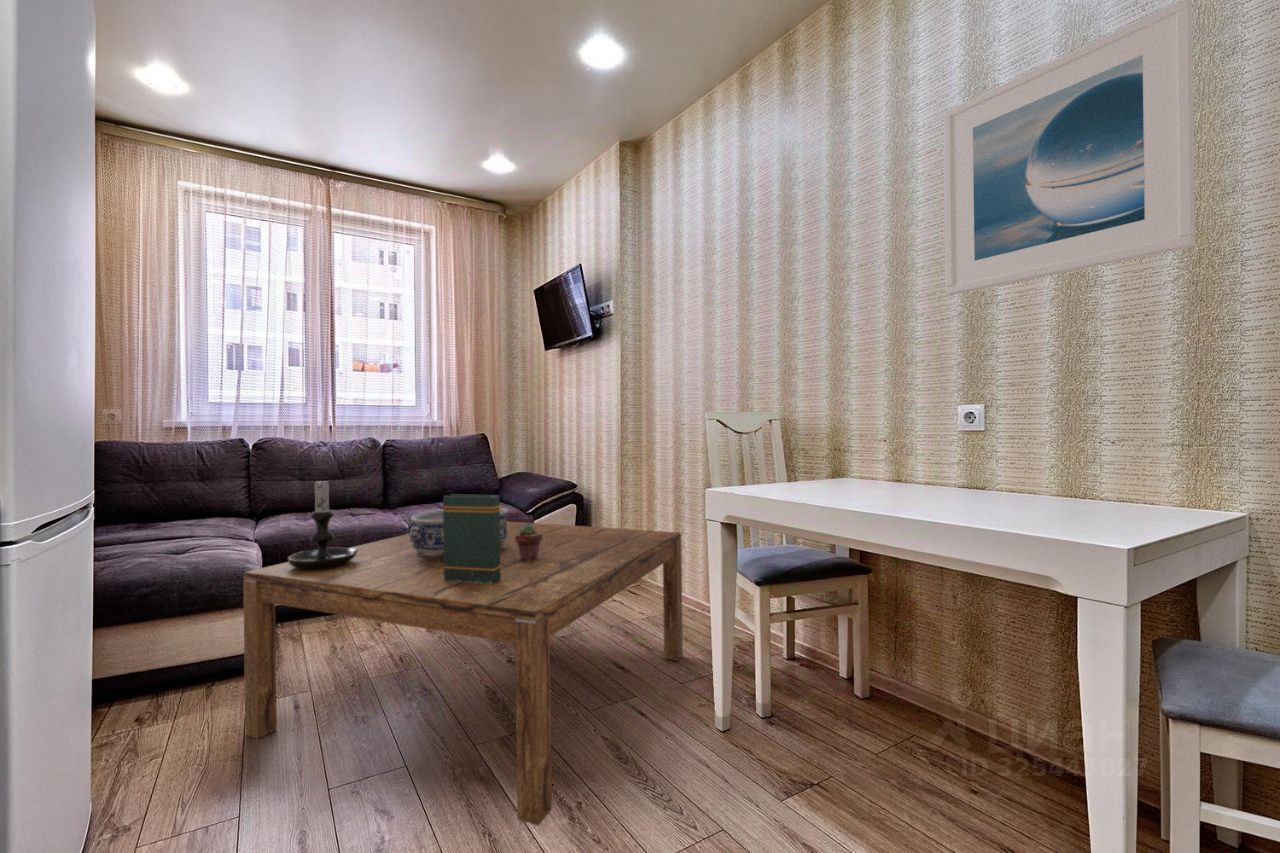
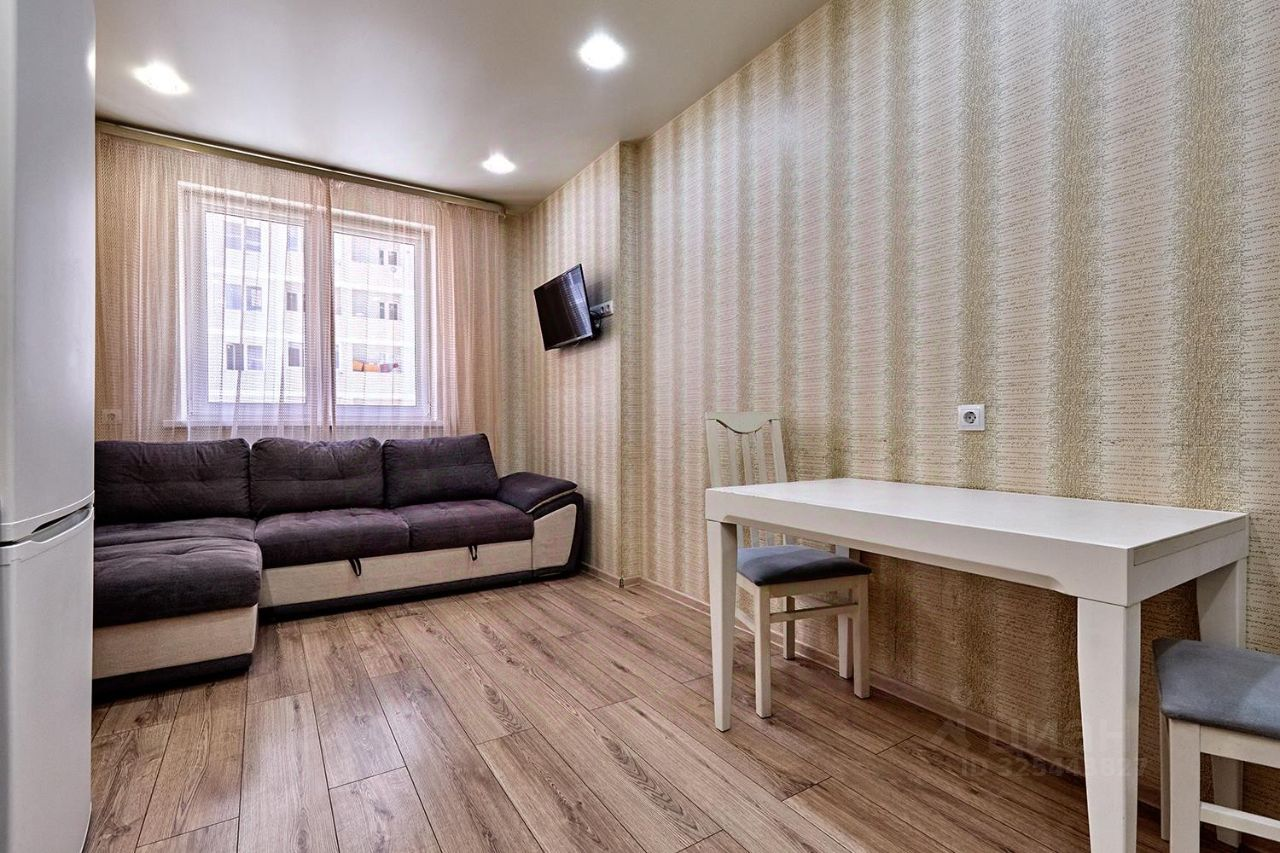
- coffee table [242,520,684,827]
- decorative bowl [408,507,509,555]
- potted succulent [515,524,542,561]
- candle holder [287,474,359,570]
- book [442,493,502,584]
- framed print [942,0,1196,296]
